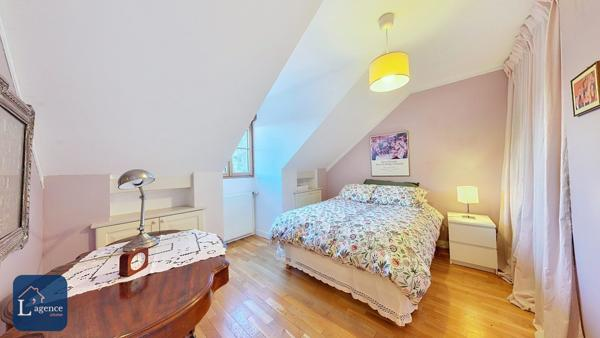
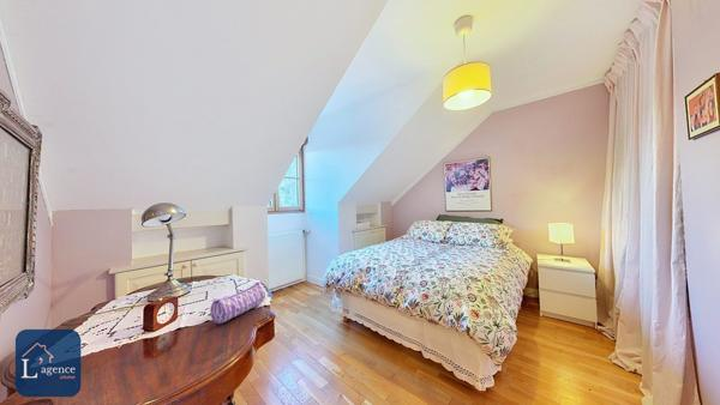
+ pencil case [209,282,266,325]
